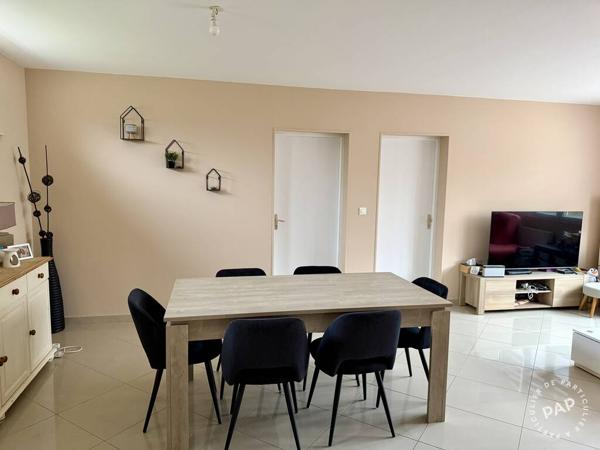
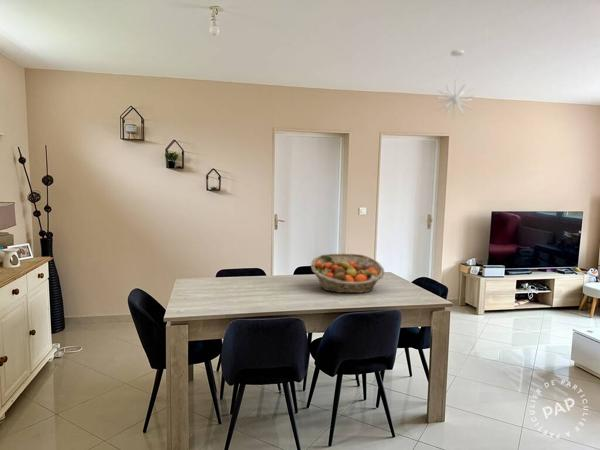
+ fruit basket [310,252,385,294]
+ pendant light [436,49,474,119]
